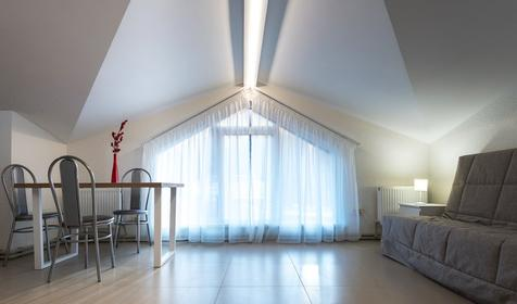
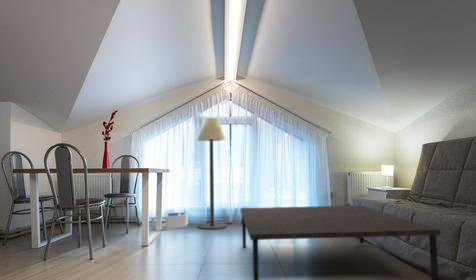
+ coffee table [239,205,441,280]
+ storage bin [150,211,189,231]
+ floor lamp [196,117,227,231]
